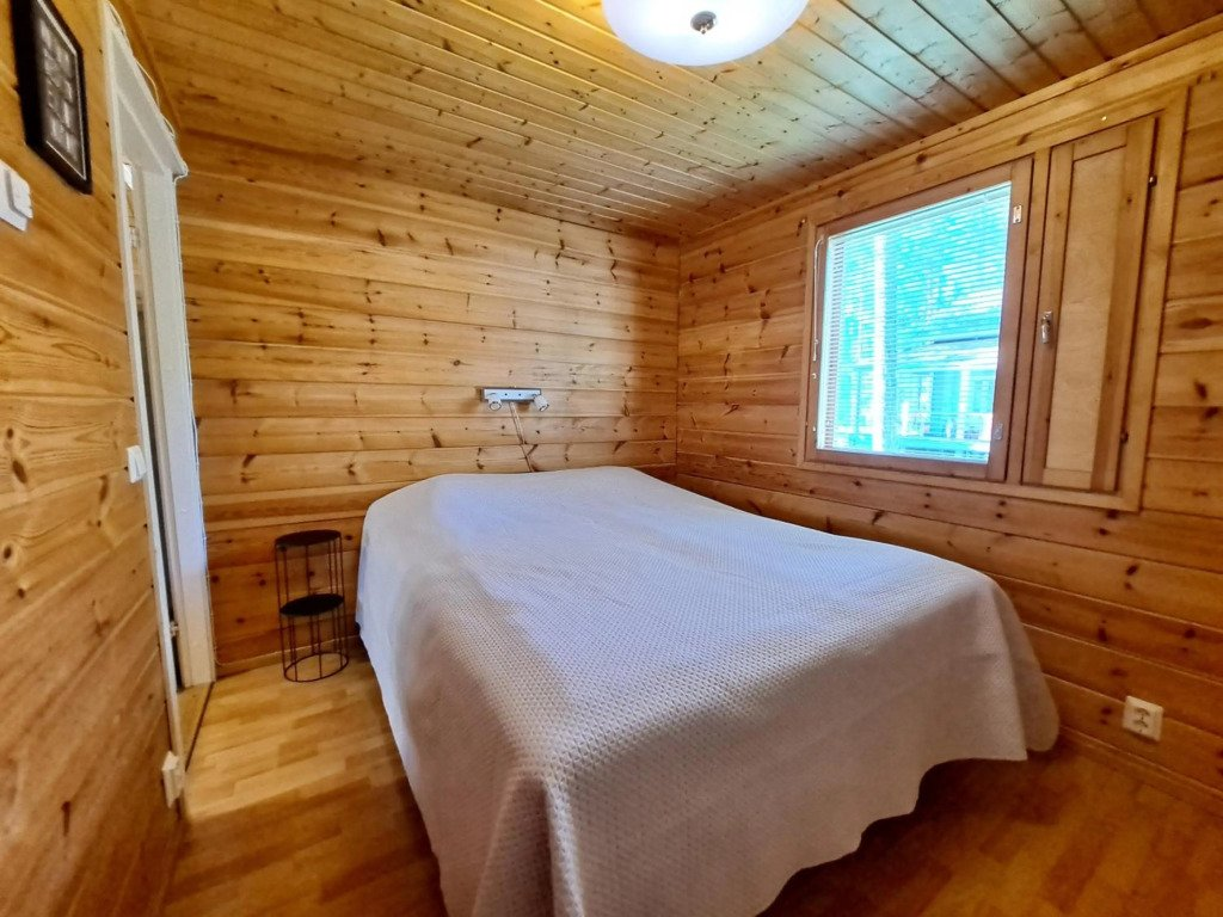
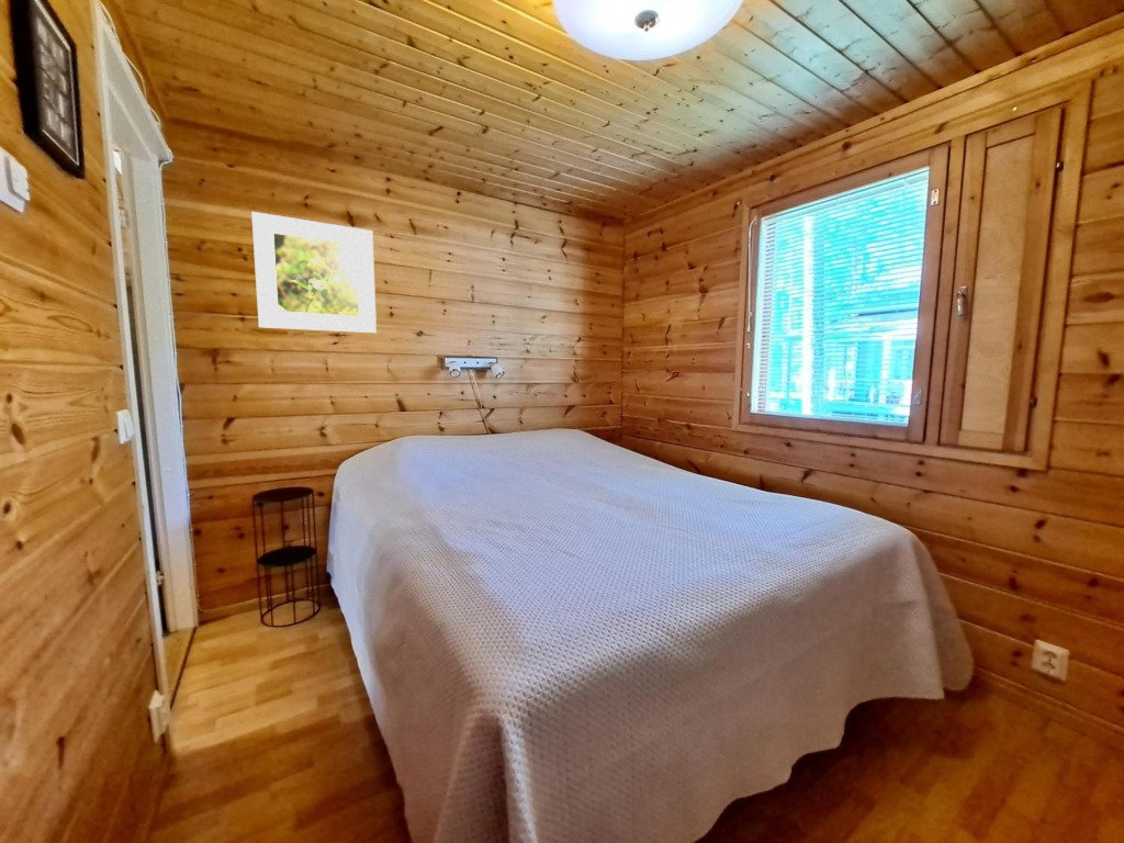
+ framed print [250,211,378,334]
